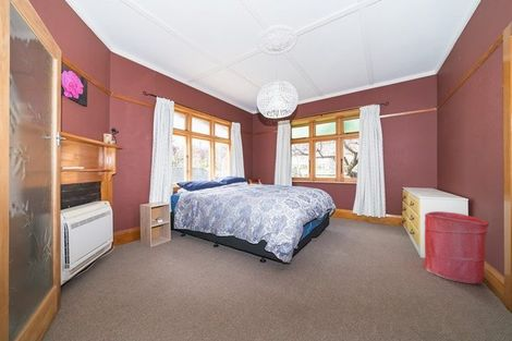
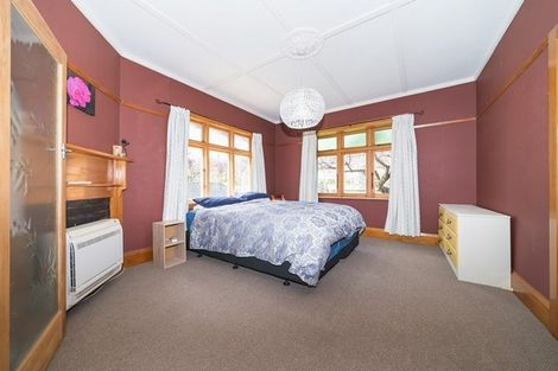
- laundry hamper [423,210,490,284]
